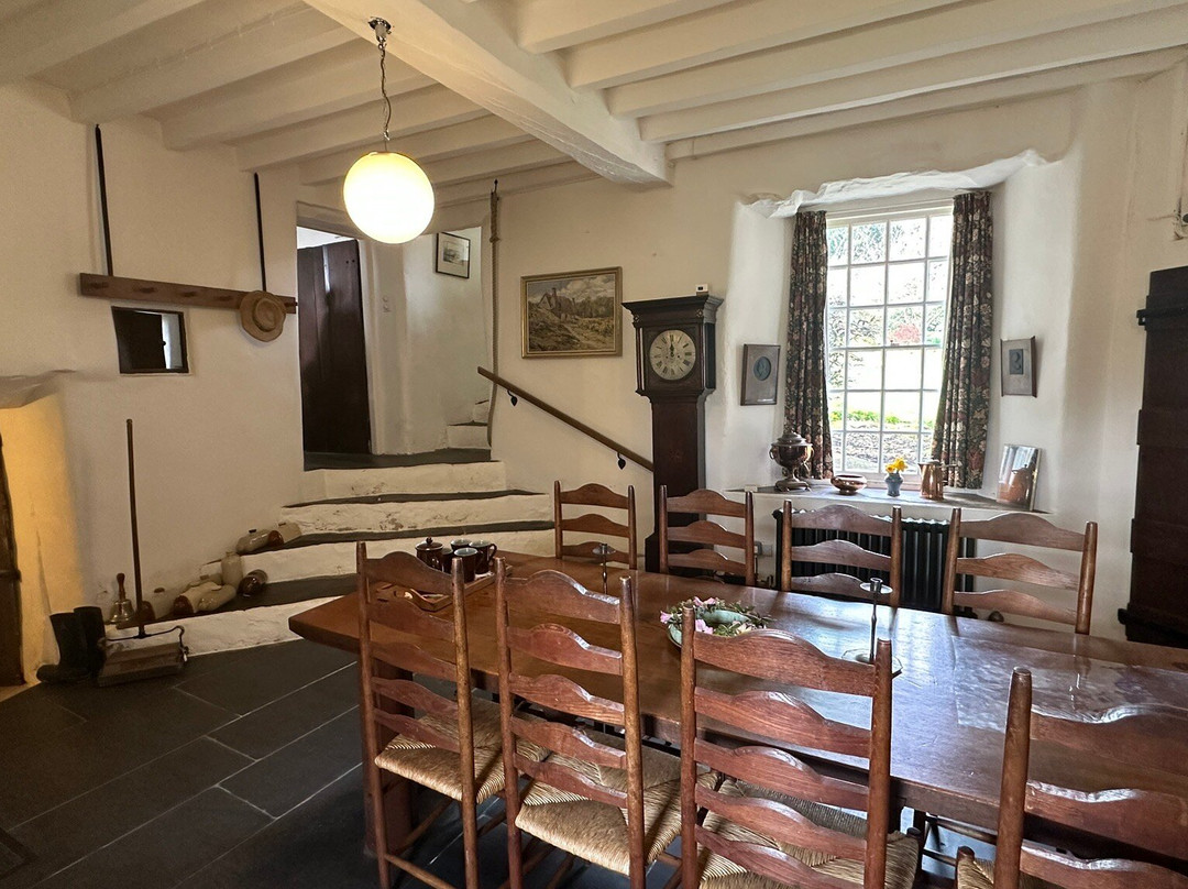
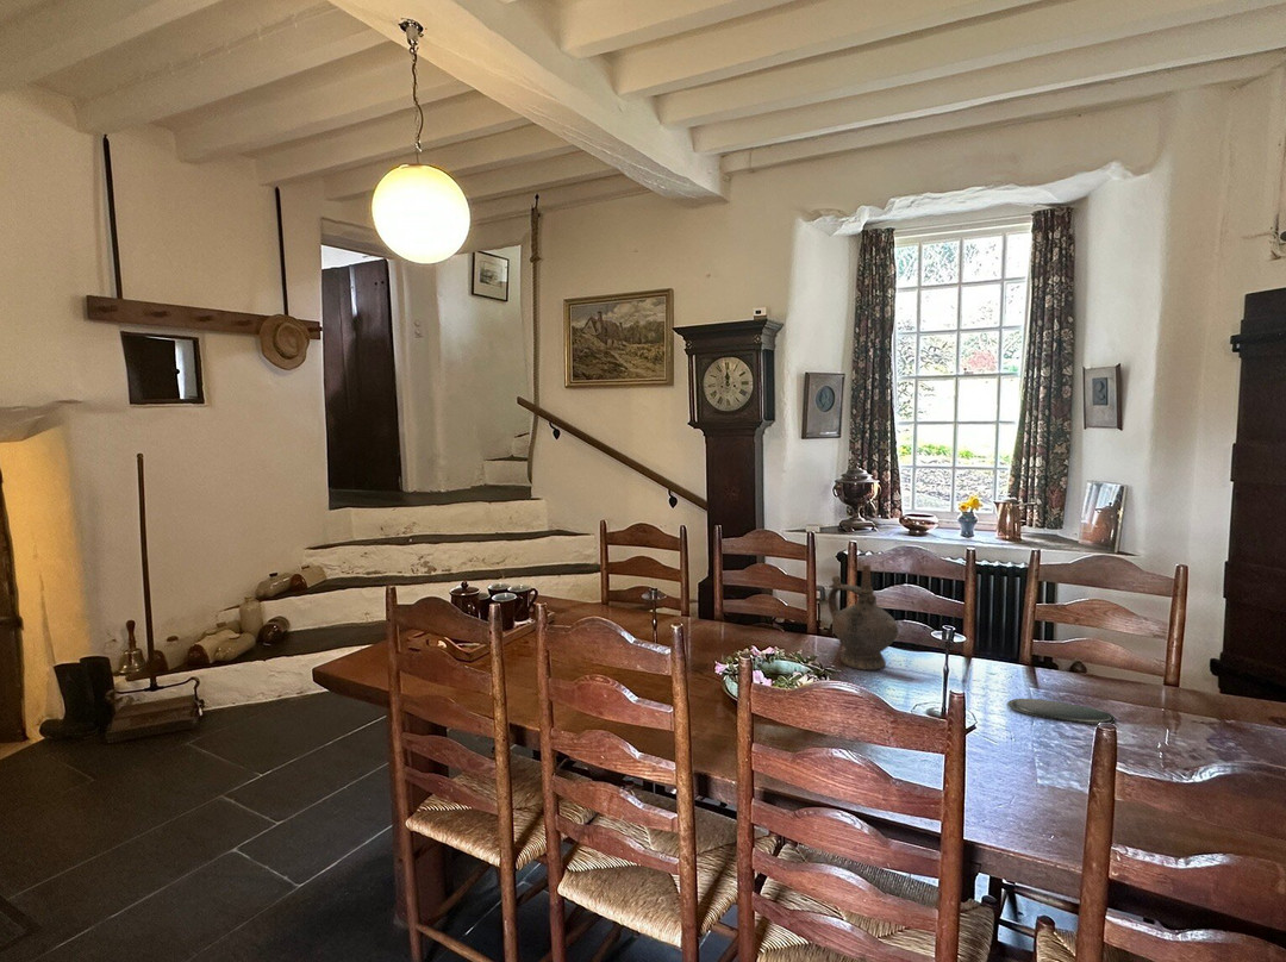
+ oval tray [1006,698,1117,726]
+ ceremonial vessel [826,564,899,671]
